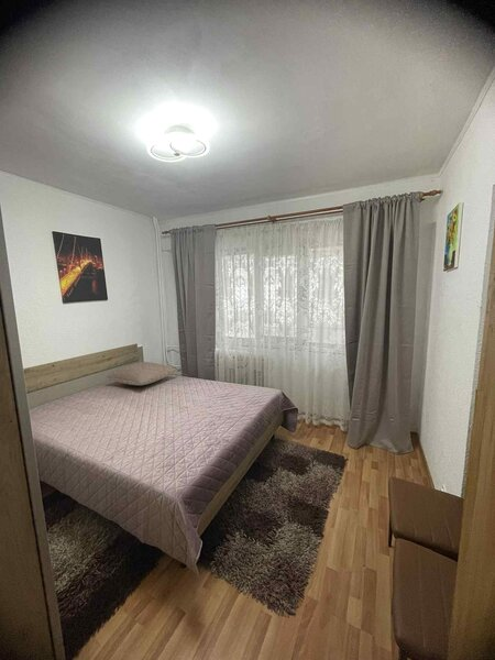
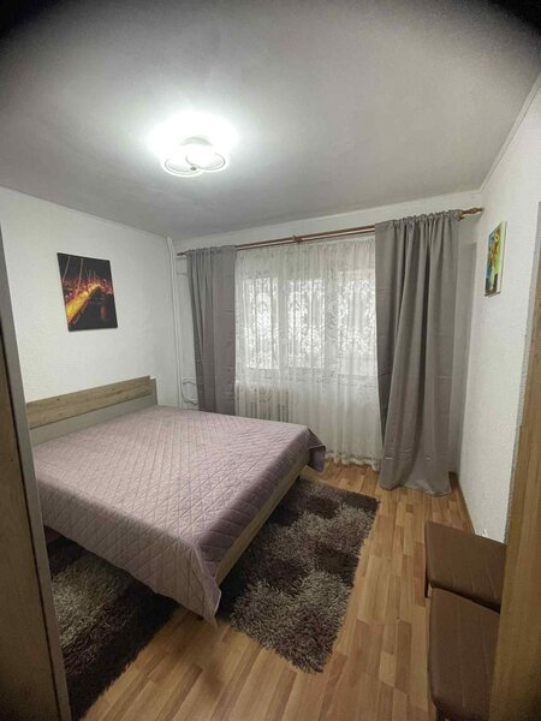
- pillow [106,361,178,386]
